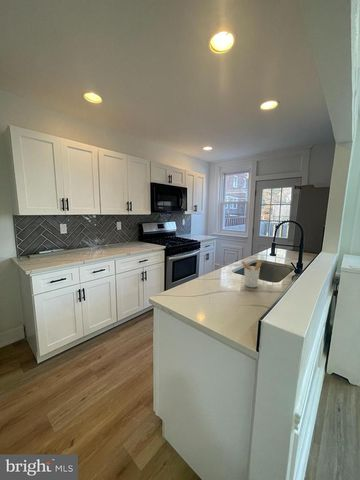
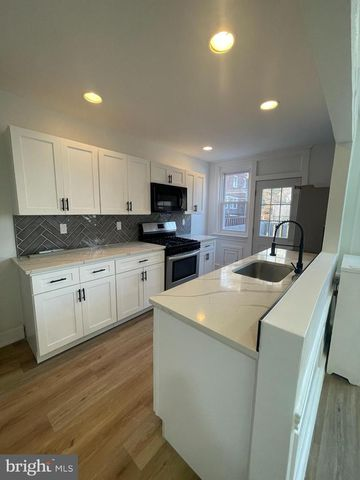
- utensil holder [240,260,263,288]
